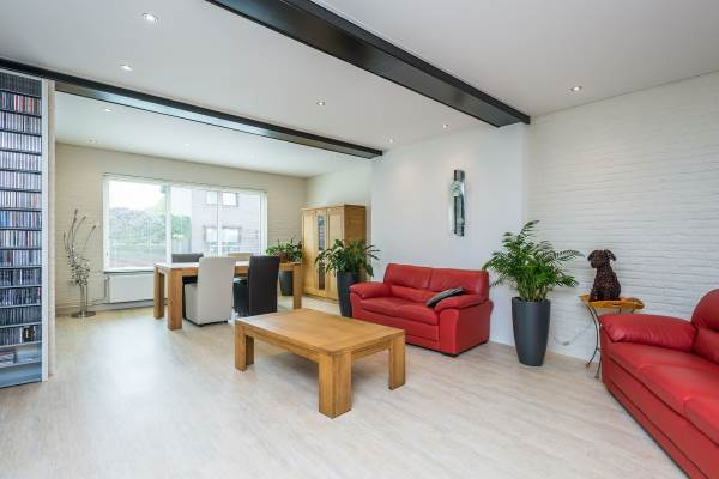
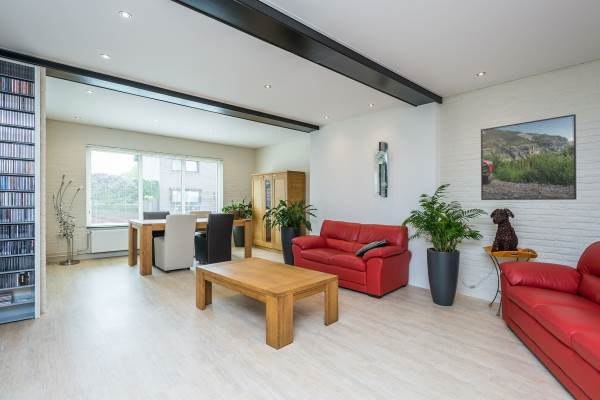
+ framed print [480,113,577,201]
